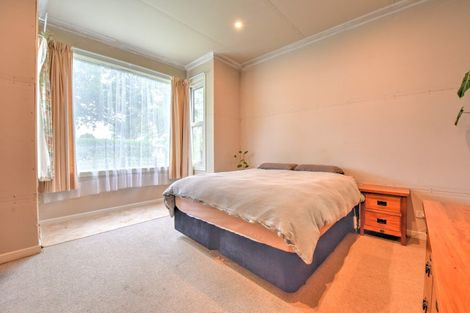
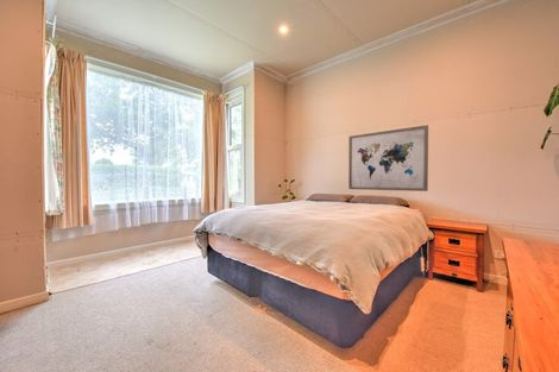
+ wall art [347,124,429,193]
